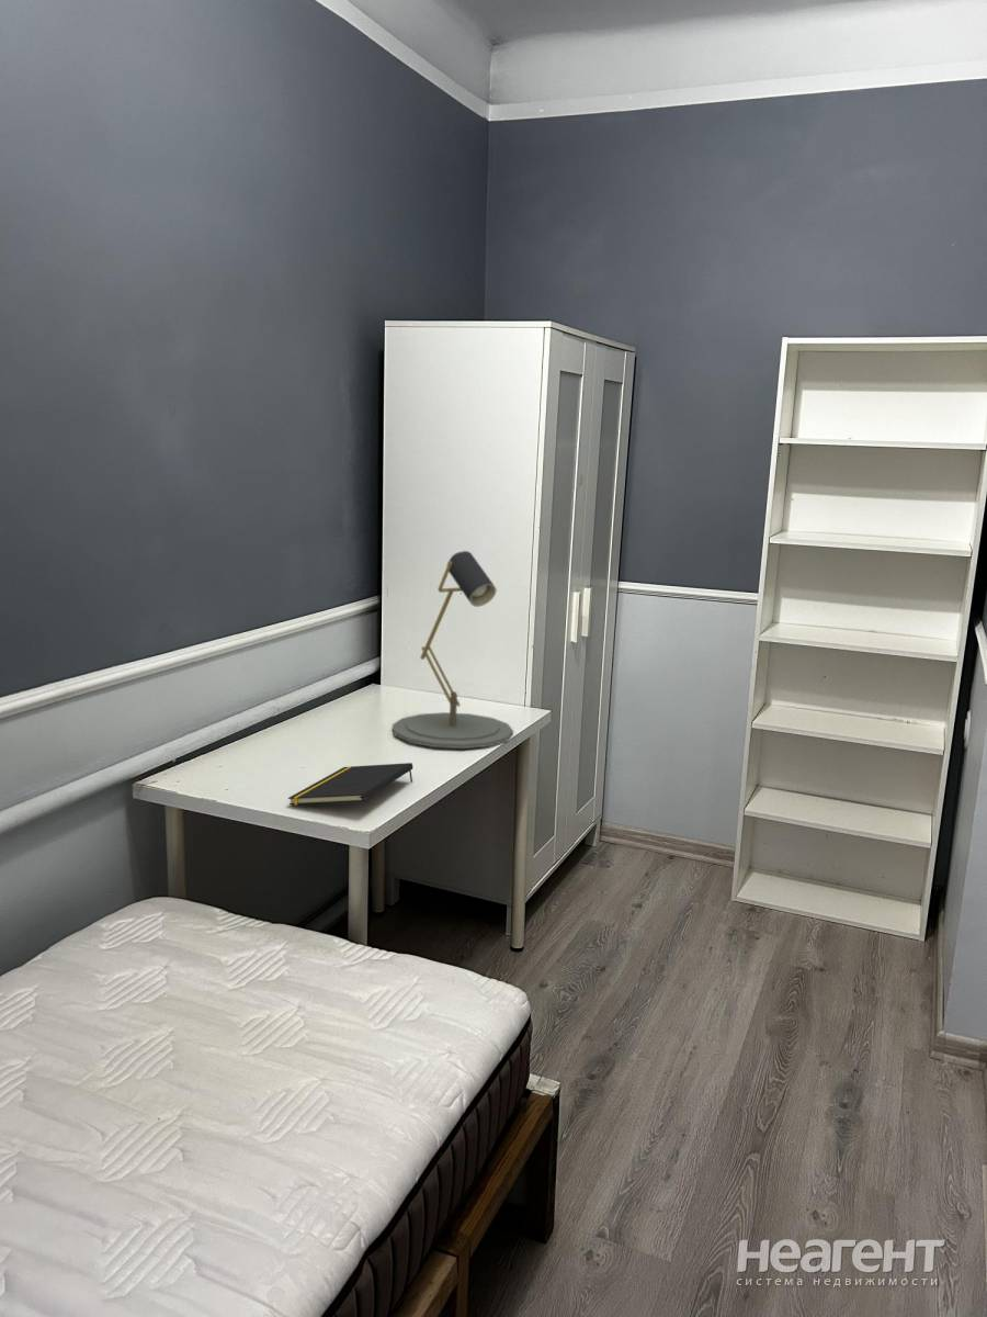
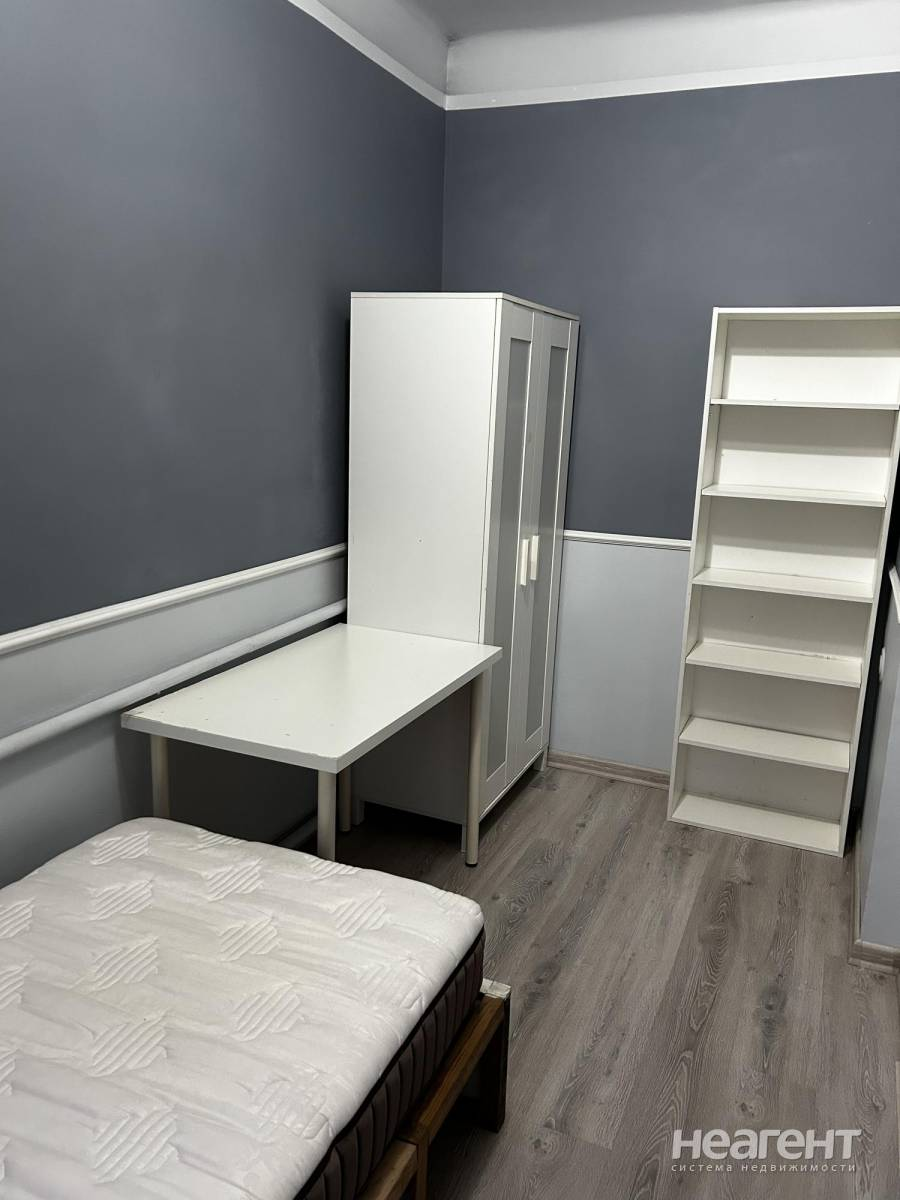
- desk lamp [392,550,514,750]
- notepad [287,762,413,806]
